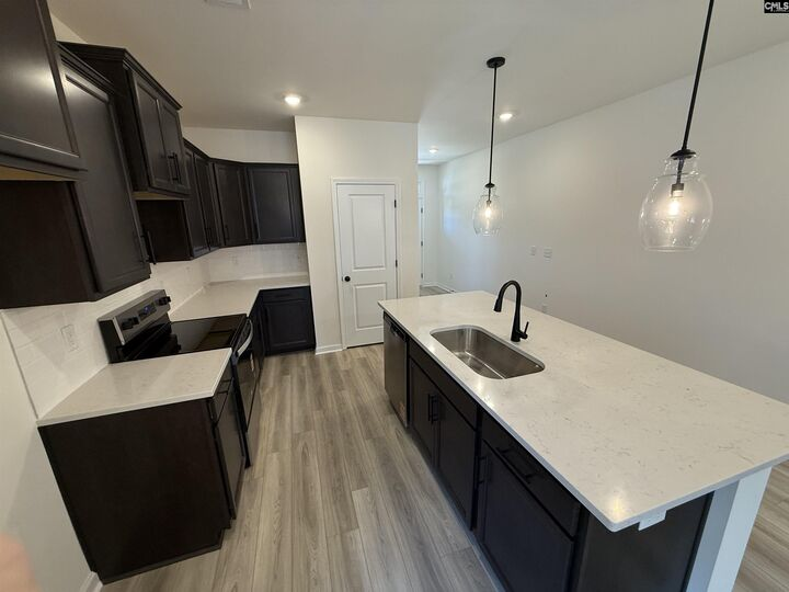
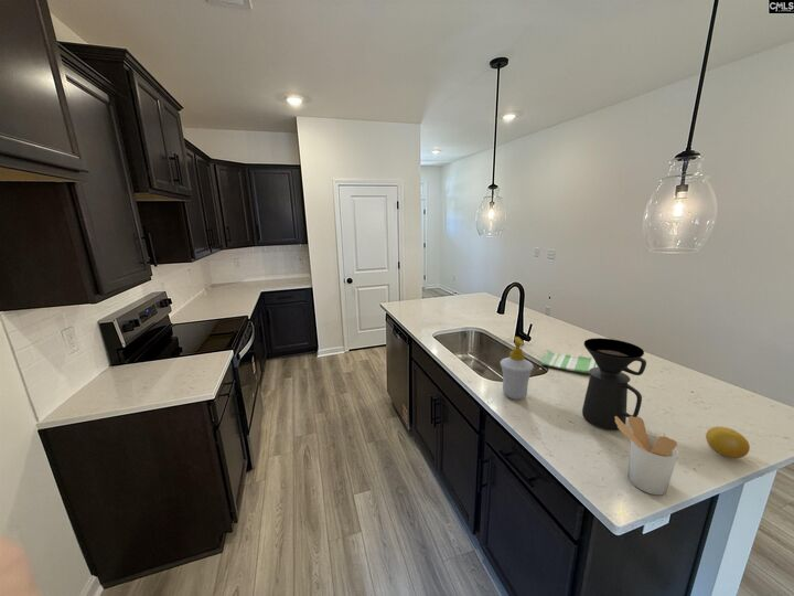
+ coffee maker [581,337,647,432]
+ dish towel [540,350,599,374]
+ soap bottle [500,336,535,401]
+ utensil holder [615,416,679,497]
+ fruit [705,425,751,459]
